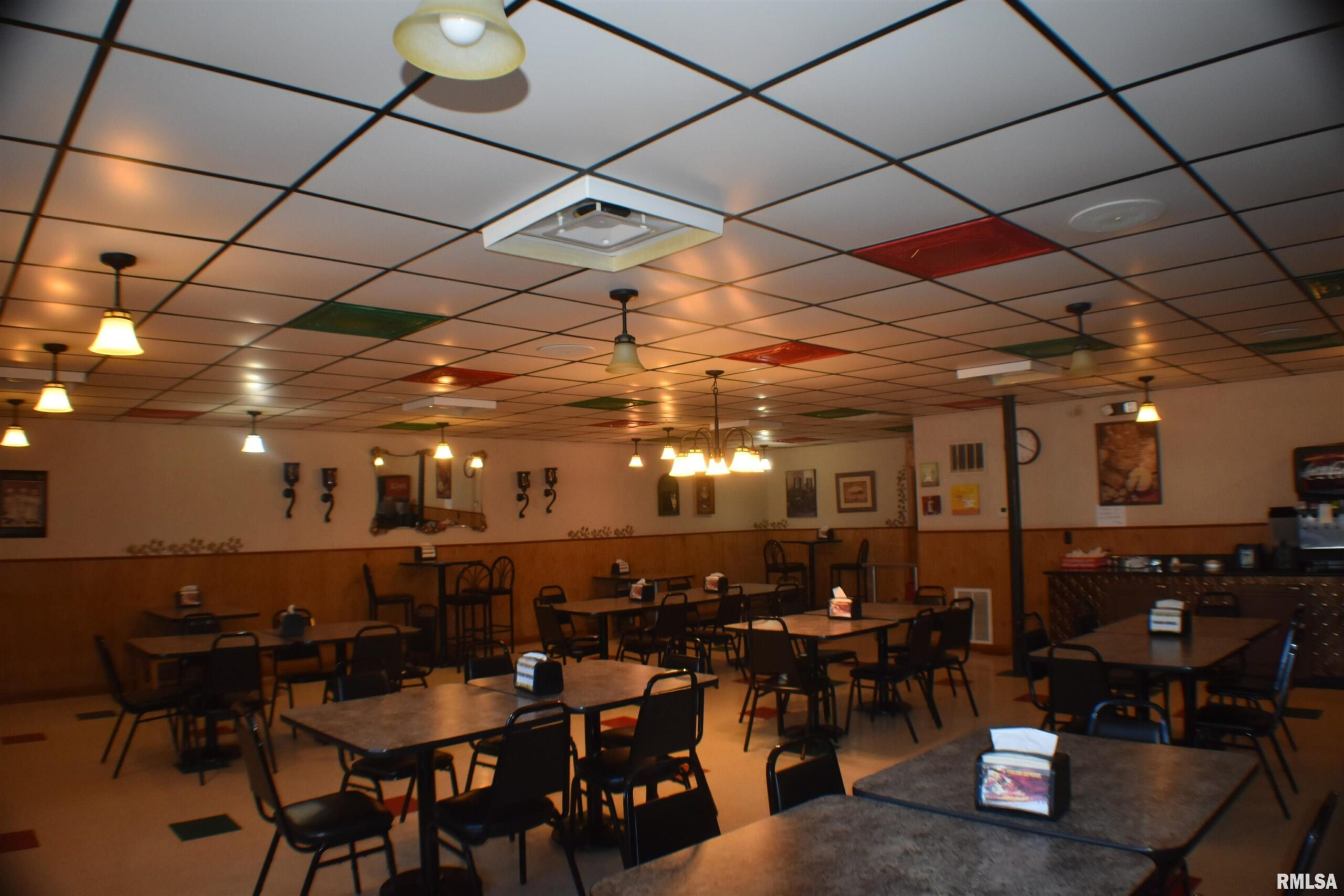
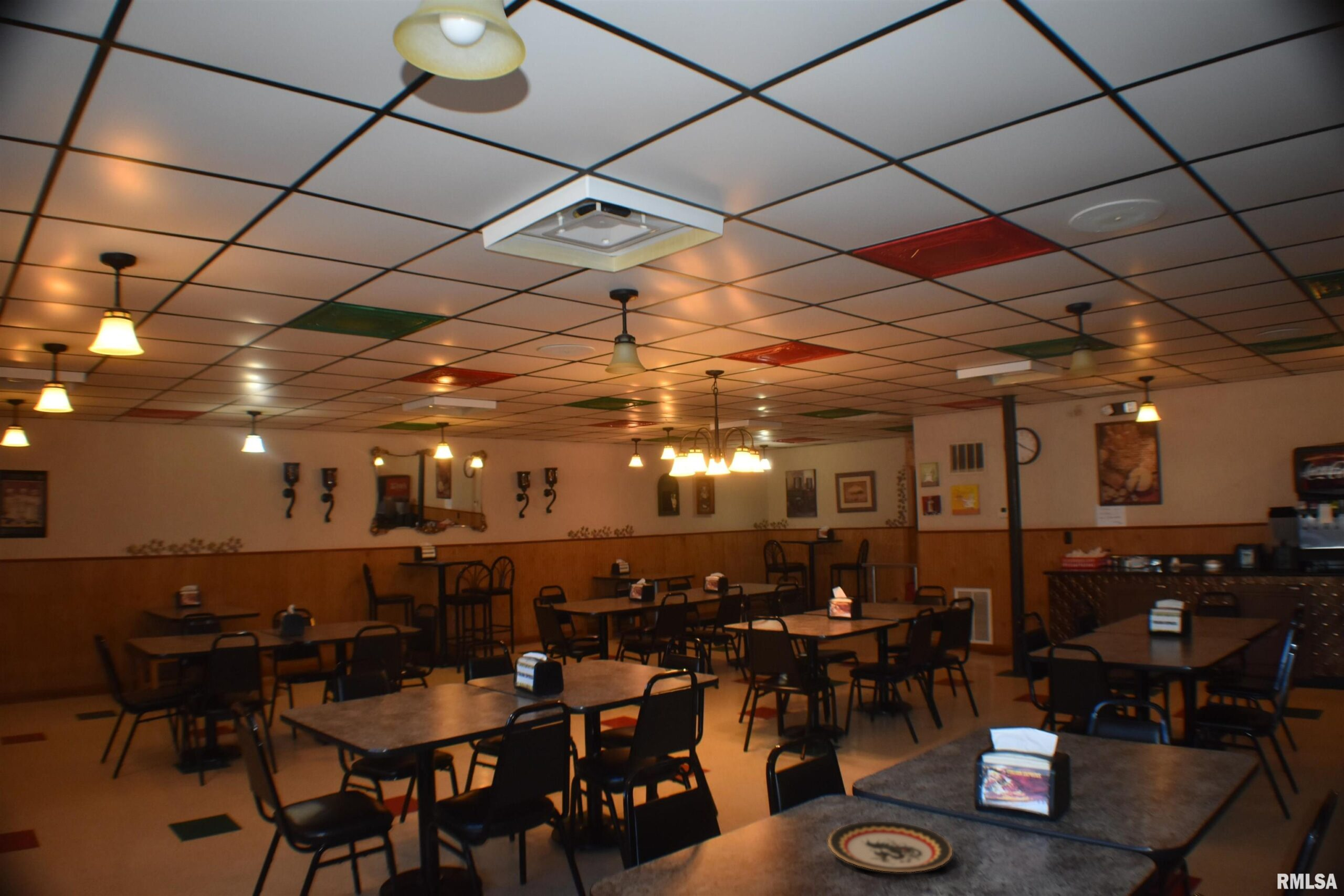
+ plate [827,821,953,873]
